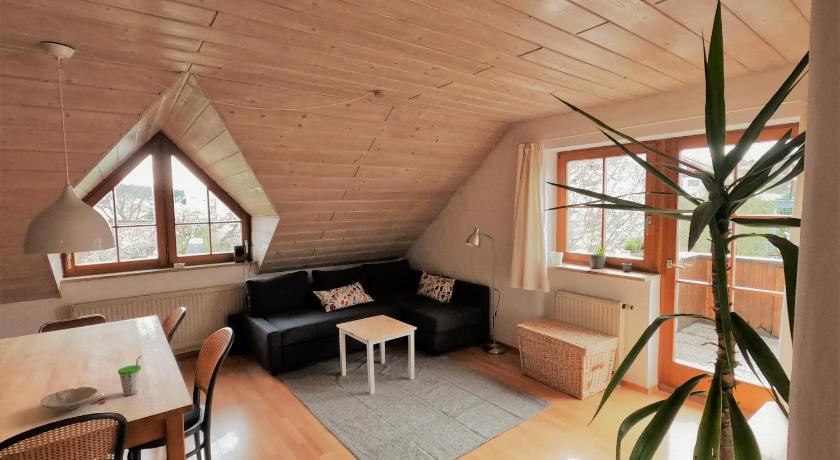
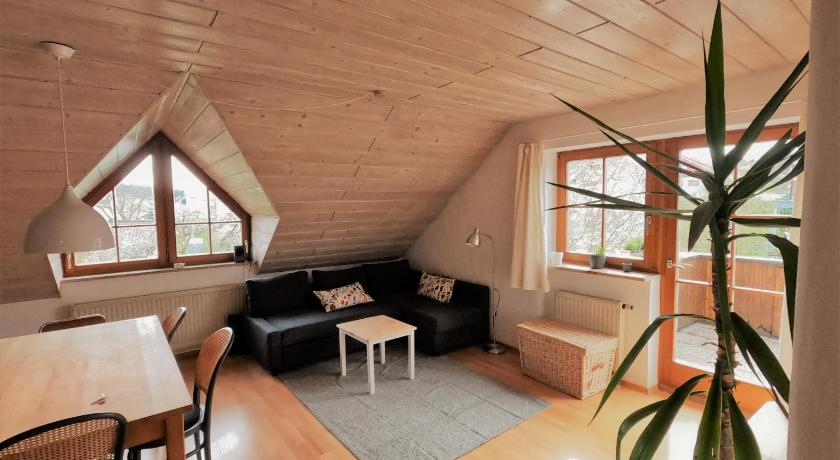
- cup [117,354,142,396]
- bowl [40,386,99,413]
